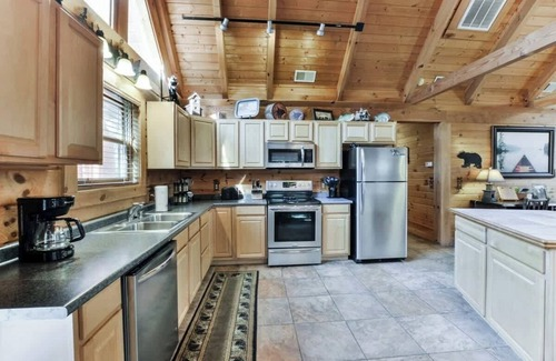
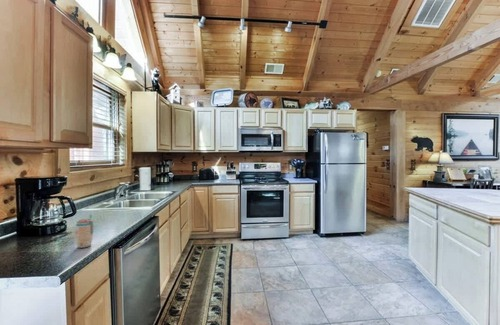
+ beverage can [74,214,94,249]
